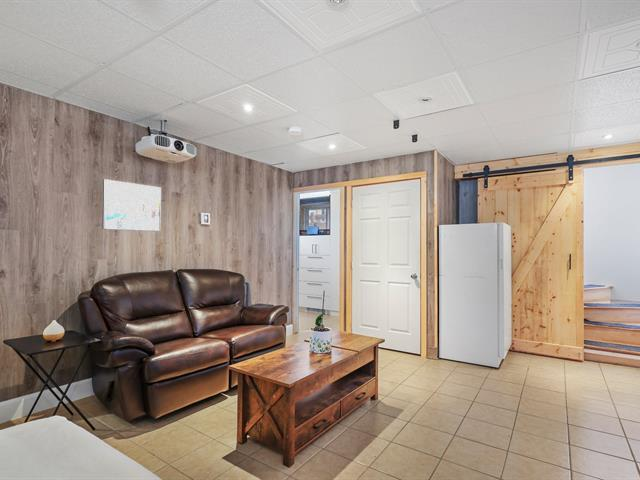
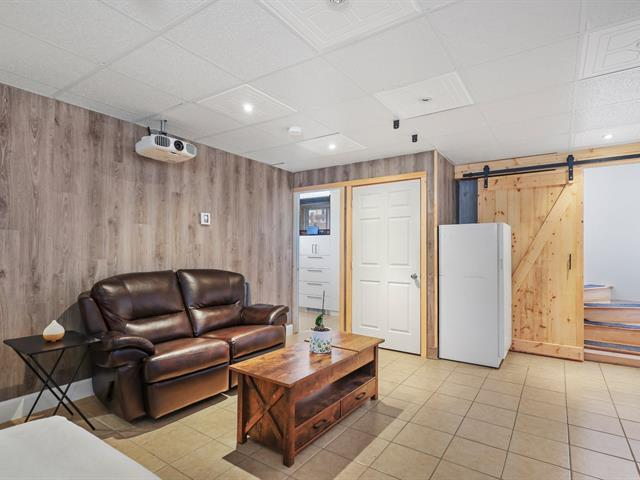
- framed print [101,178,162,232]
